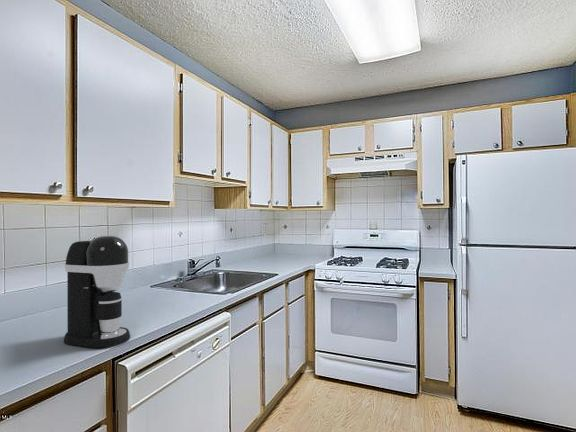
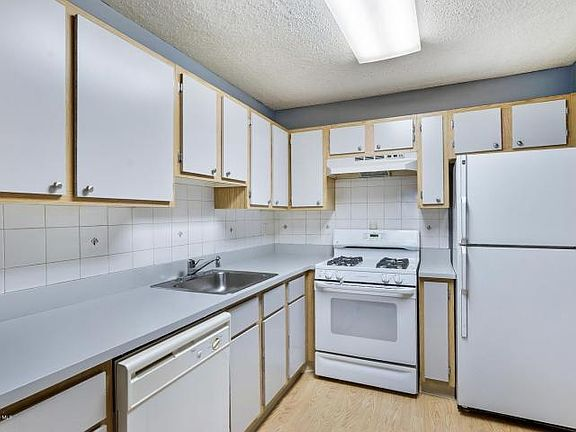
- coffee maker [63,235,131,349]
